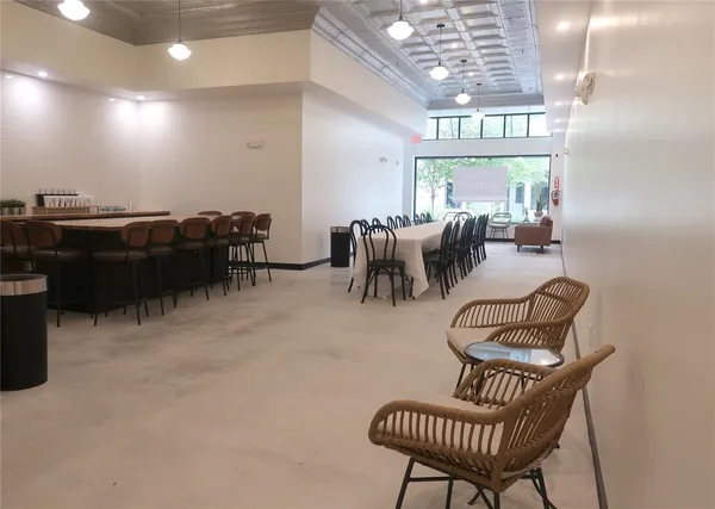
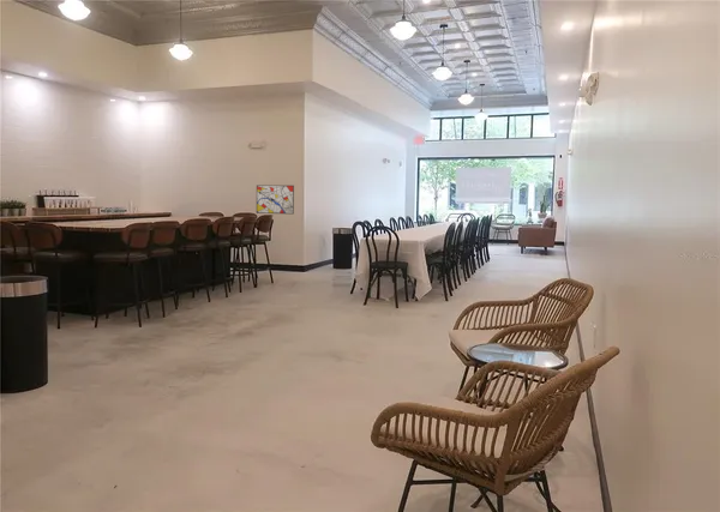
+ wall art [256,183,295,216]
